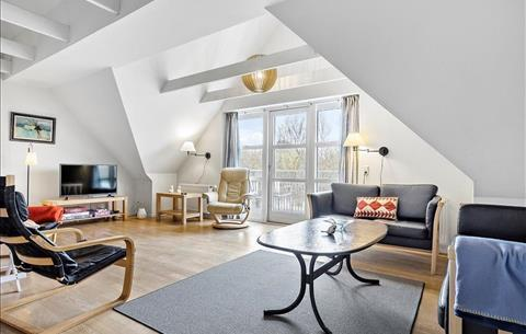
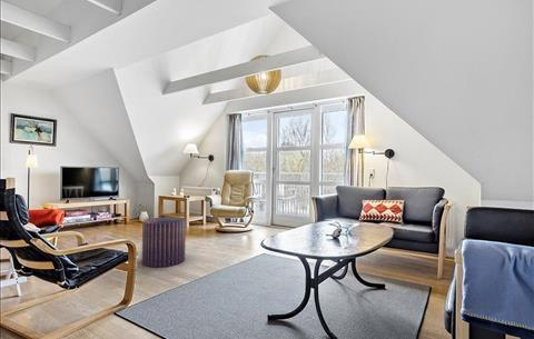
+ pouf [141,216,187,268]
